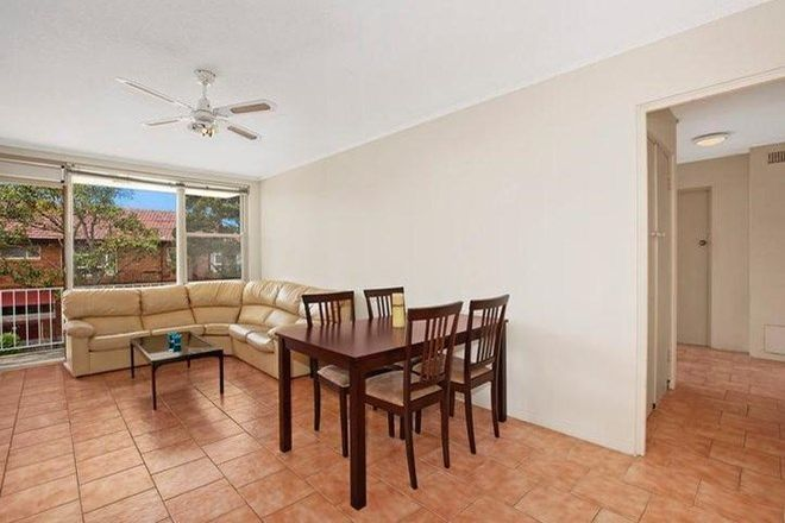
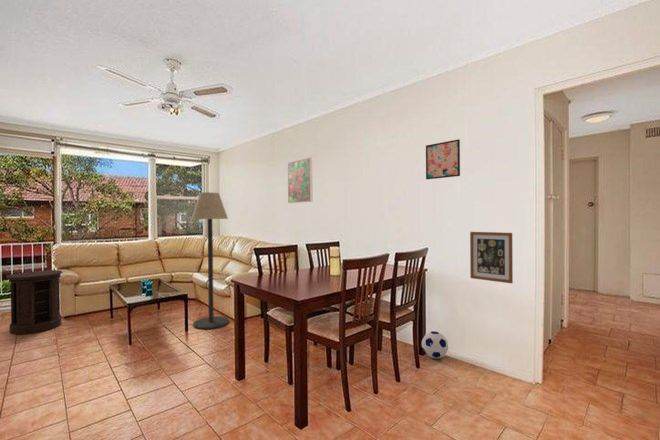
+ side table [5,269,63,335]
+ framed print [287,157,313,204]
+ wall art [425,138,461,180]
+ floor lamp [190,191,230,330]
+ wall art [469,231,514,284]
+ soccer ball [421,330,449,360]
